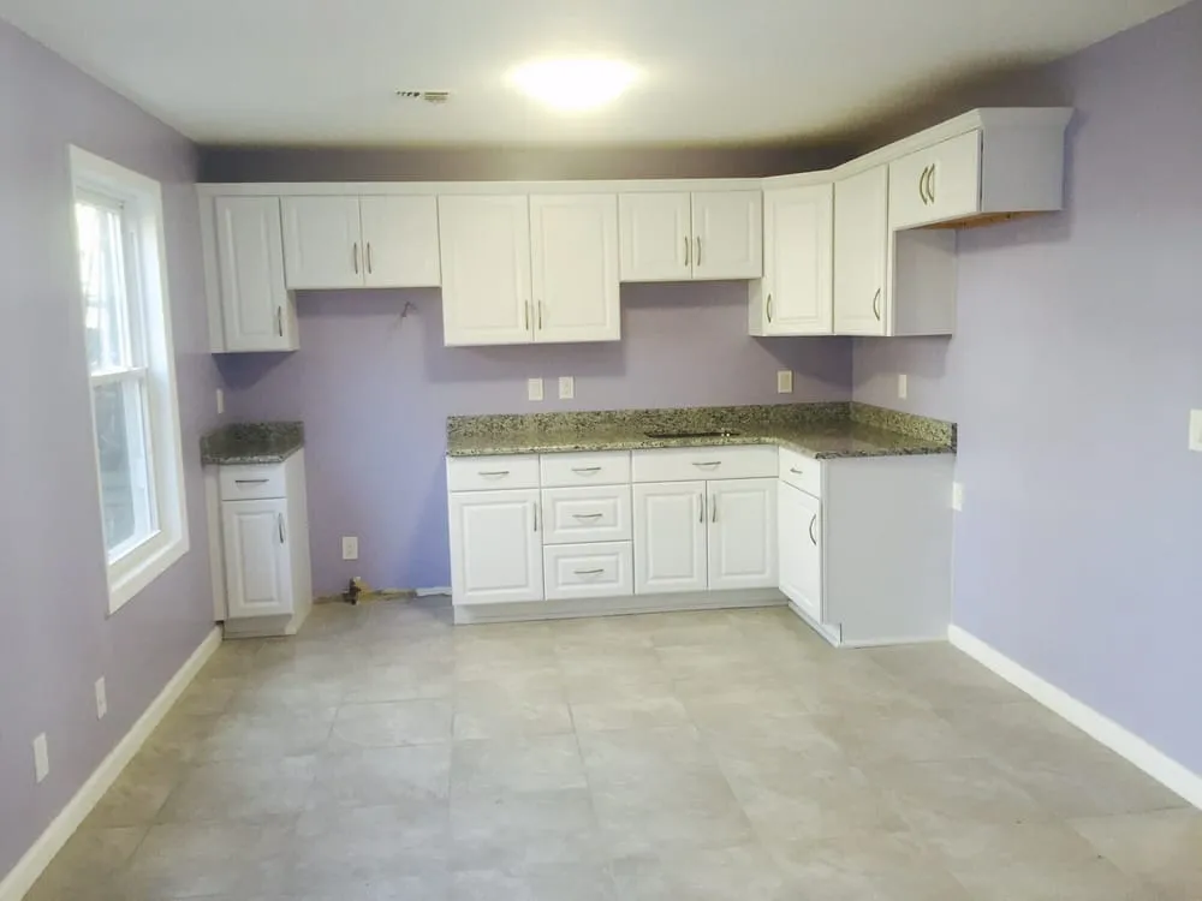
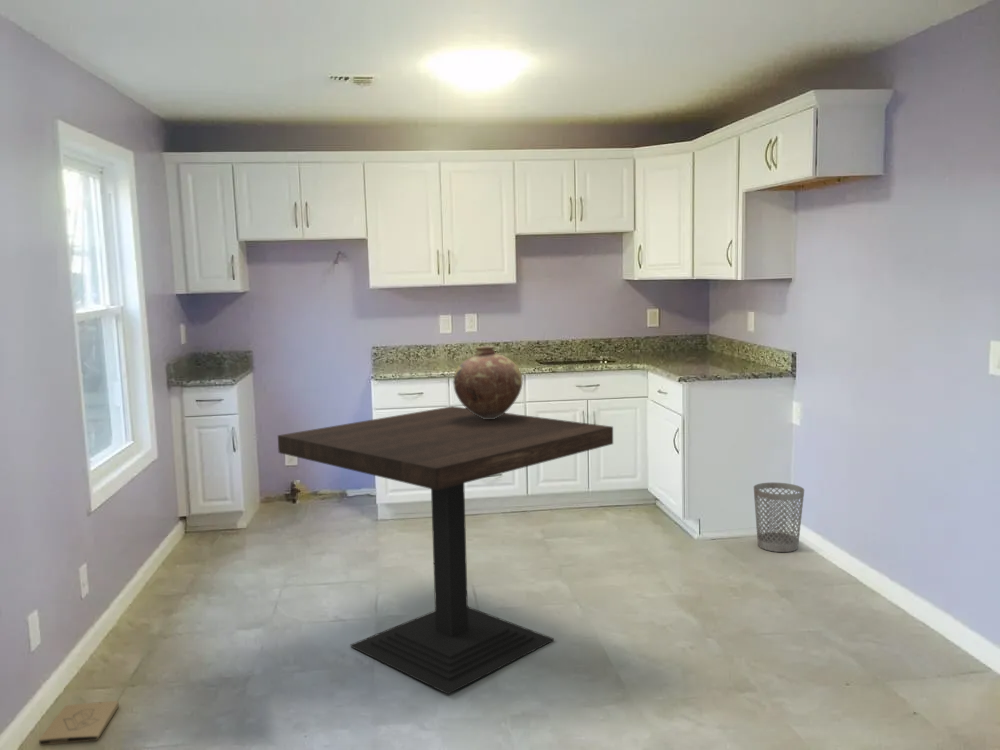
+ box [38,700,120,747]
+ vase [452,345,524,419]
+ wastebasket [753,482,805,553]
+ dining table [277,405,614,695]
